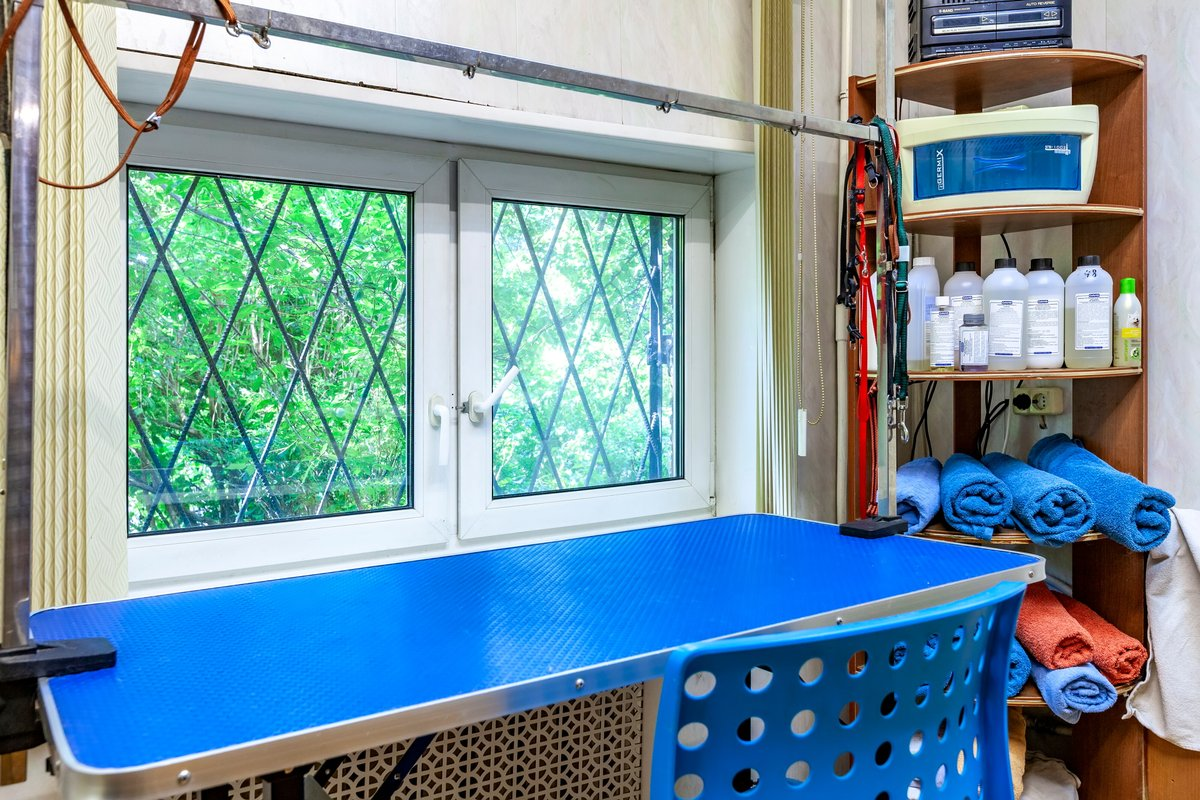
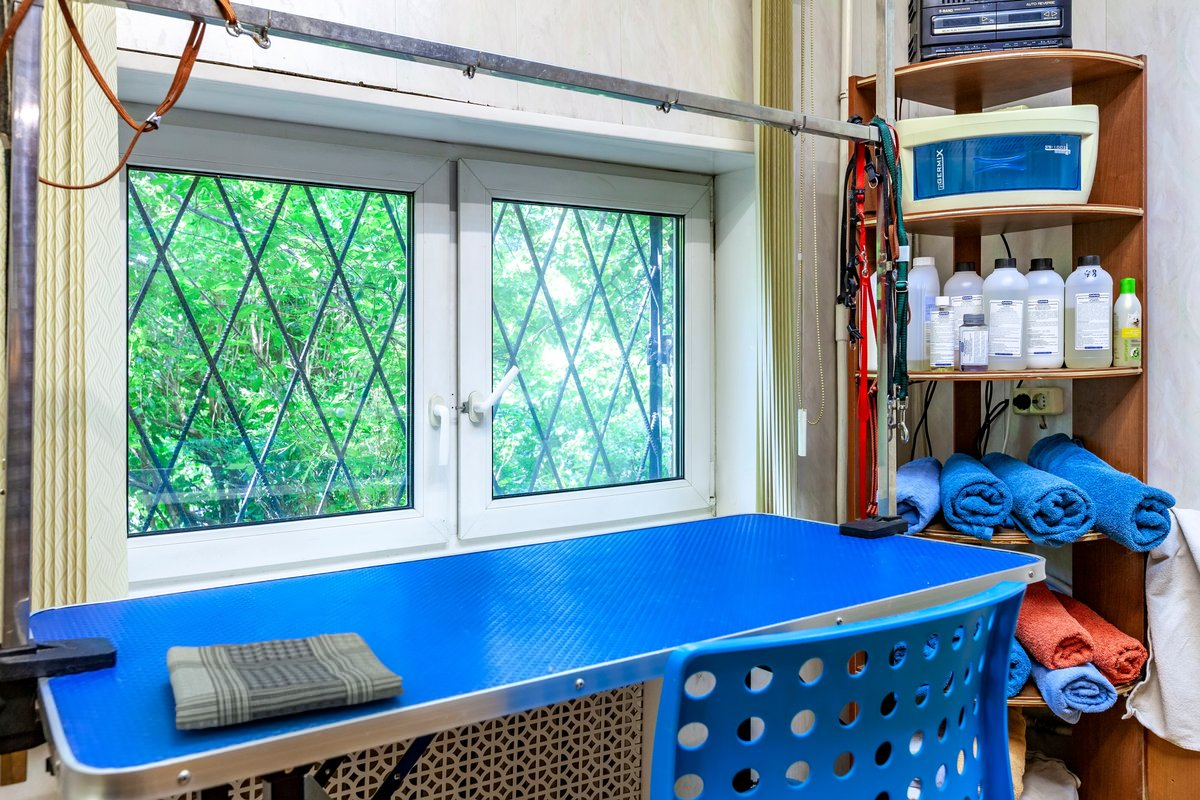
+ dish towel [165,632,405,731]
